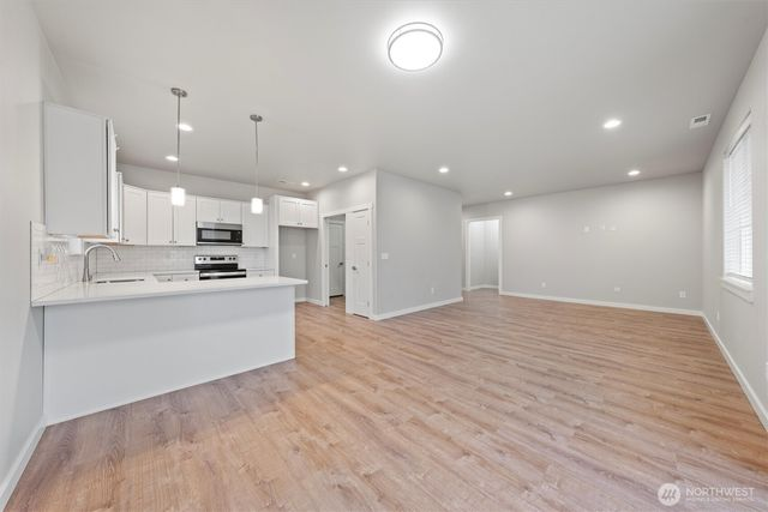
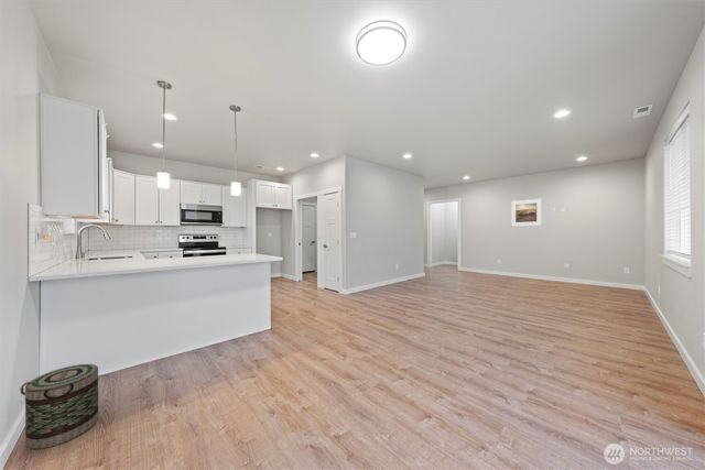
+ basket [19,363,99,450]
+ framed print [510,197,543,227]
